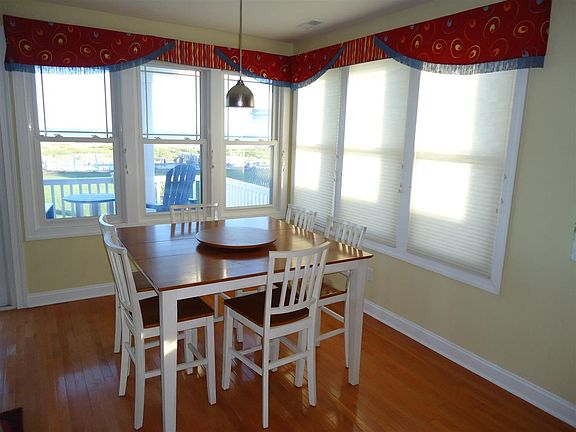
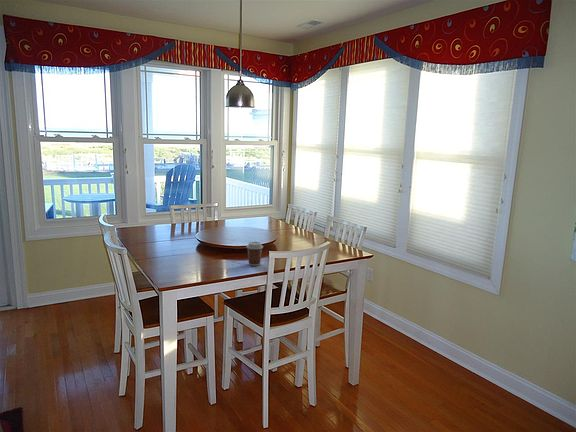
+ coffee cup [246,241,264,267]
